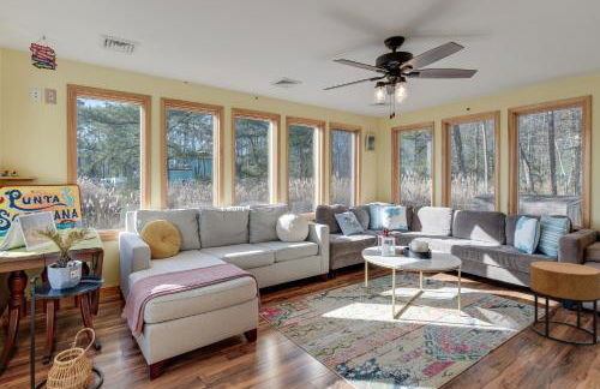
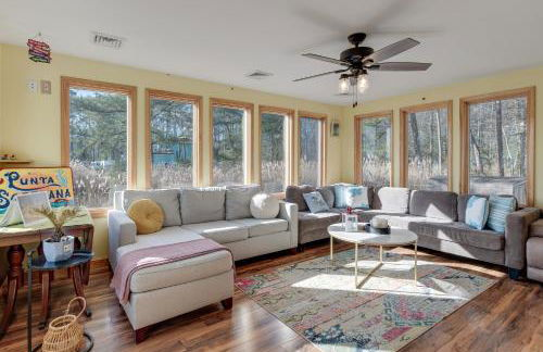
- side table [529,261,600,347]
